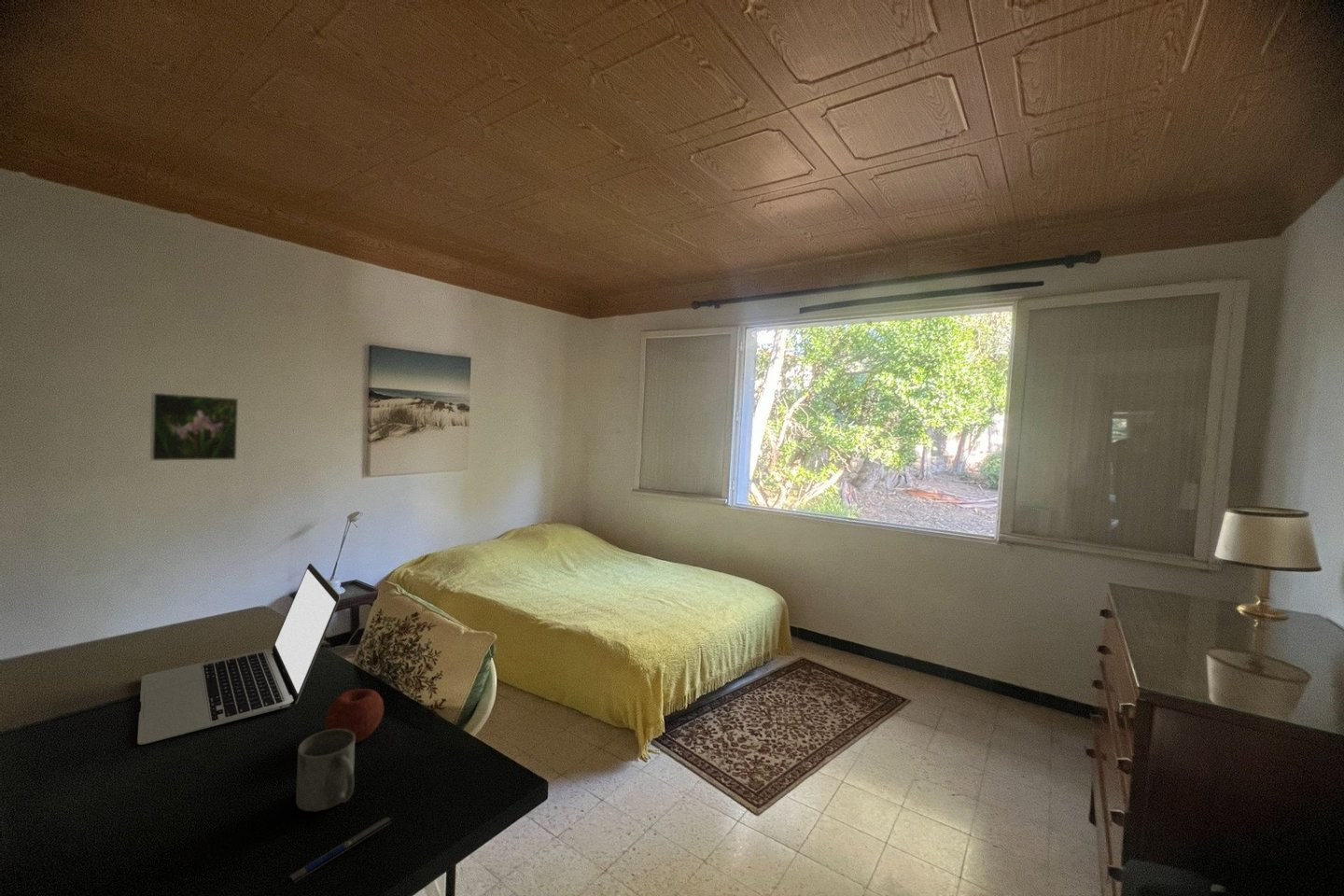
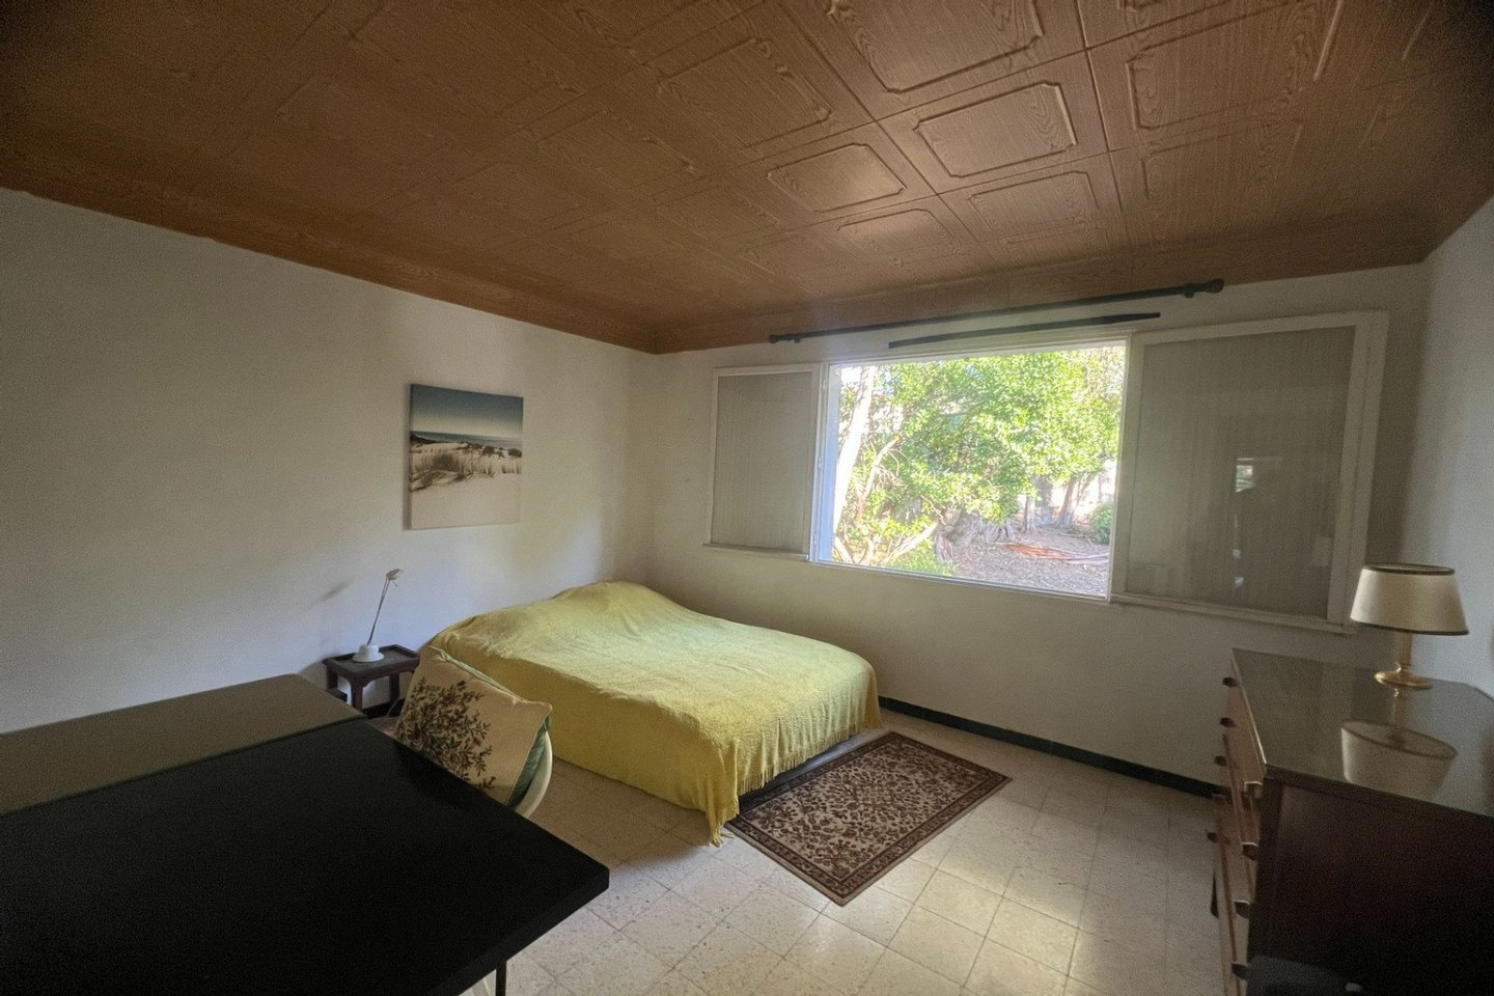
- mug [295,729,356,812]
- laptop [136,563,341,746]
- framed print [149,392,239,462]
- fruit [324,686,385,744]
- pen [288,817,393,884]
